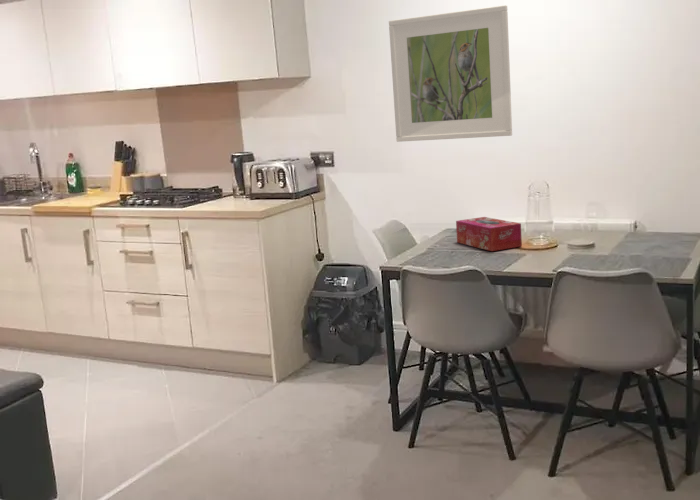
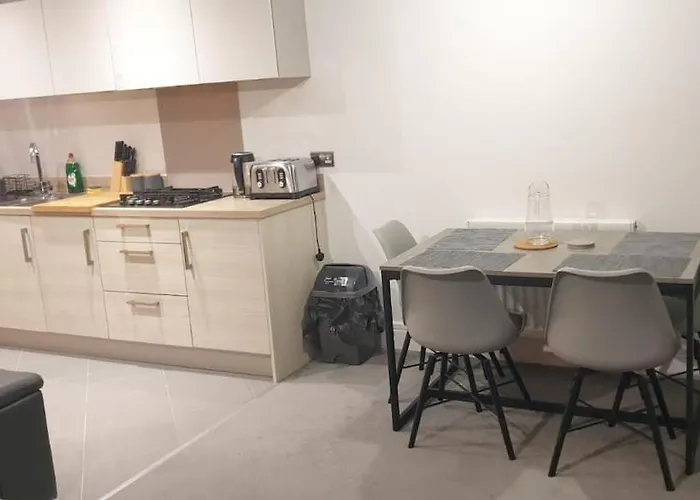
- tissue box [455,216,523,252]
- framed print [388,4,513,143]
